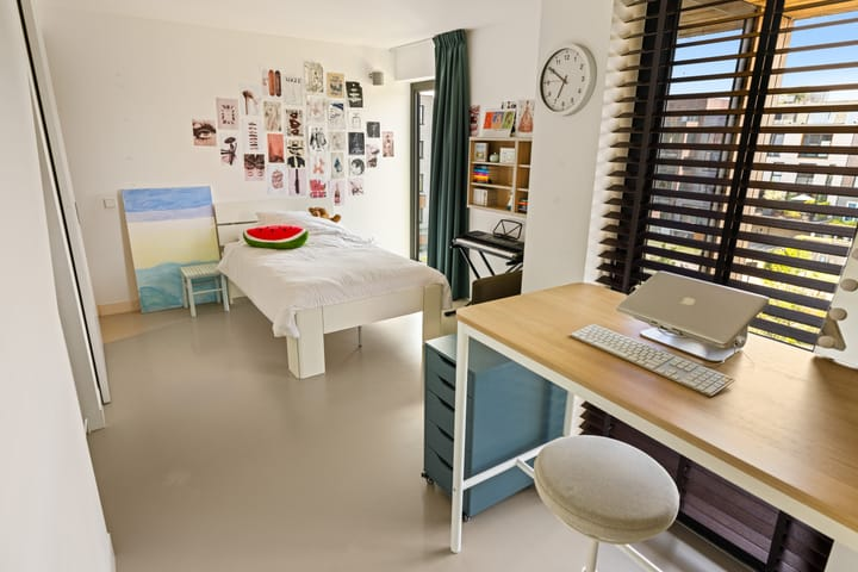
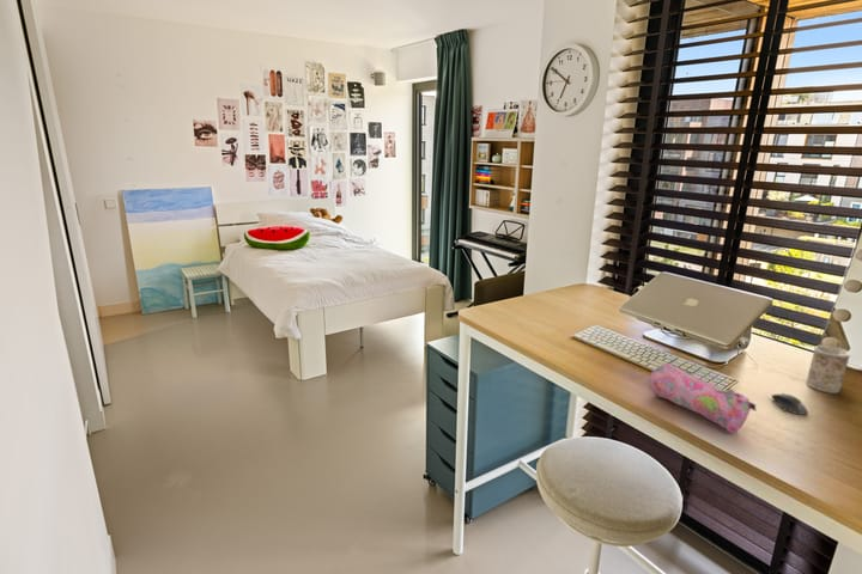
+ pencil case [648,362,757,434]
+ mug [806,344,851,395]
+ computer mouse [770,392,809,416]
